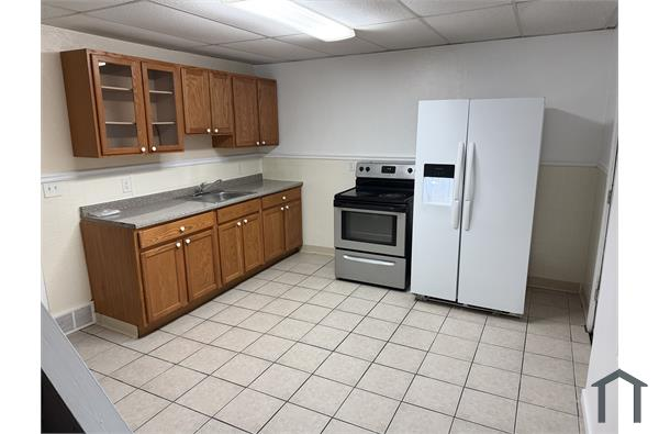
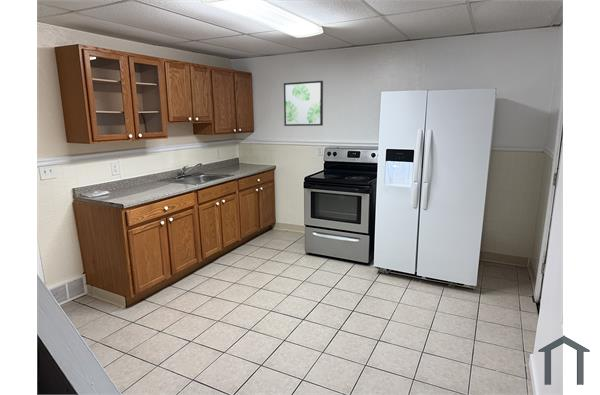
+ wall art [283,80,324,127]
